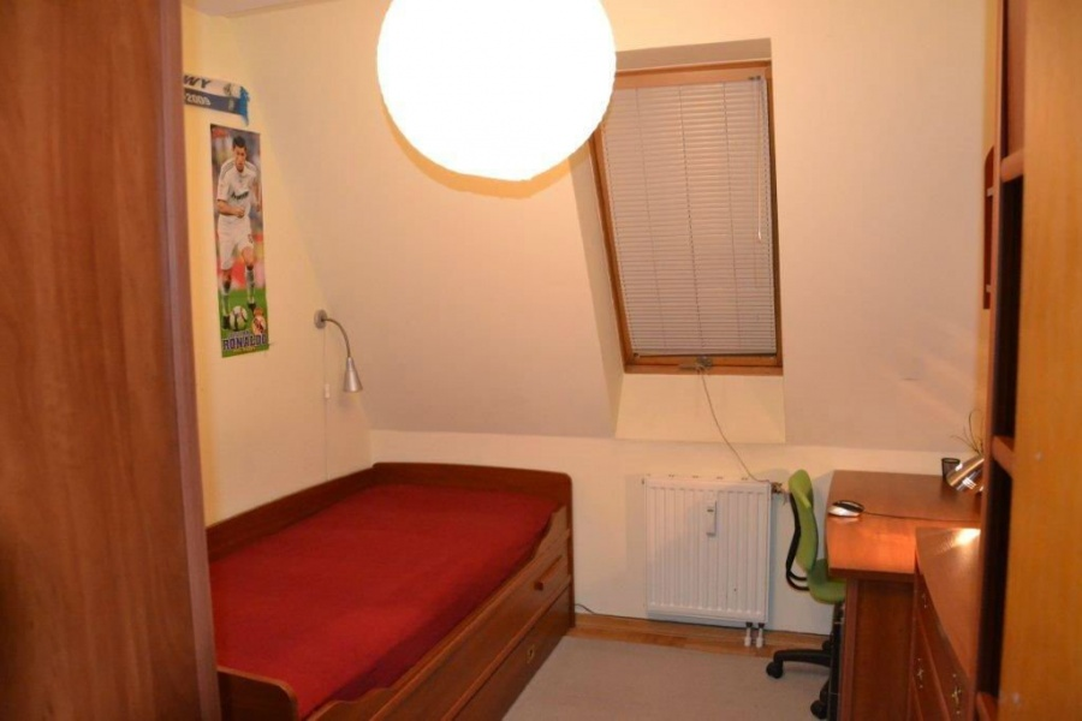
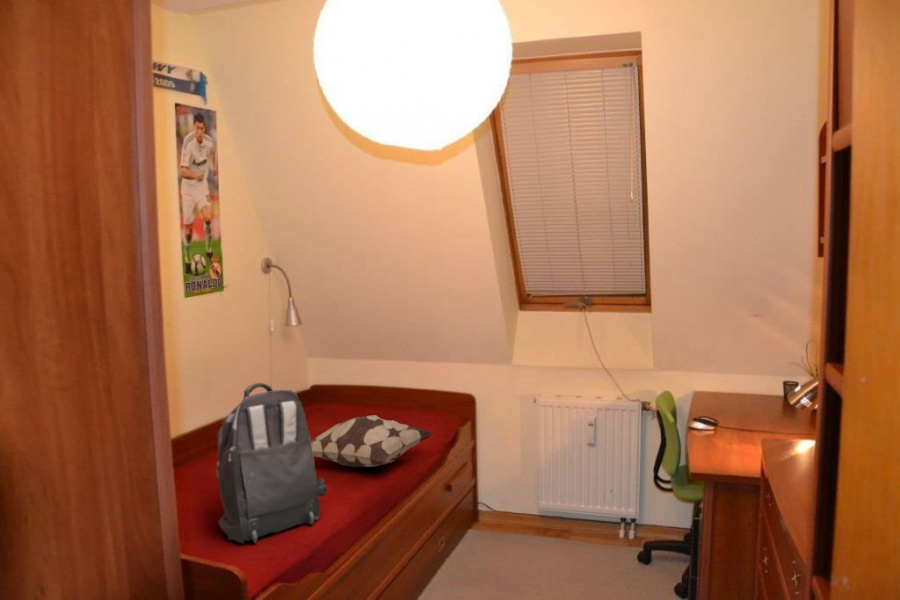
+ backpack [216,382,329,545]
+ decorative pillow [311,414,433,468]
